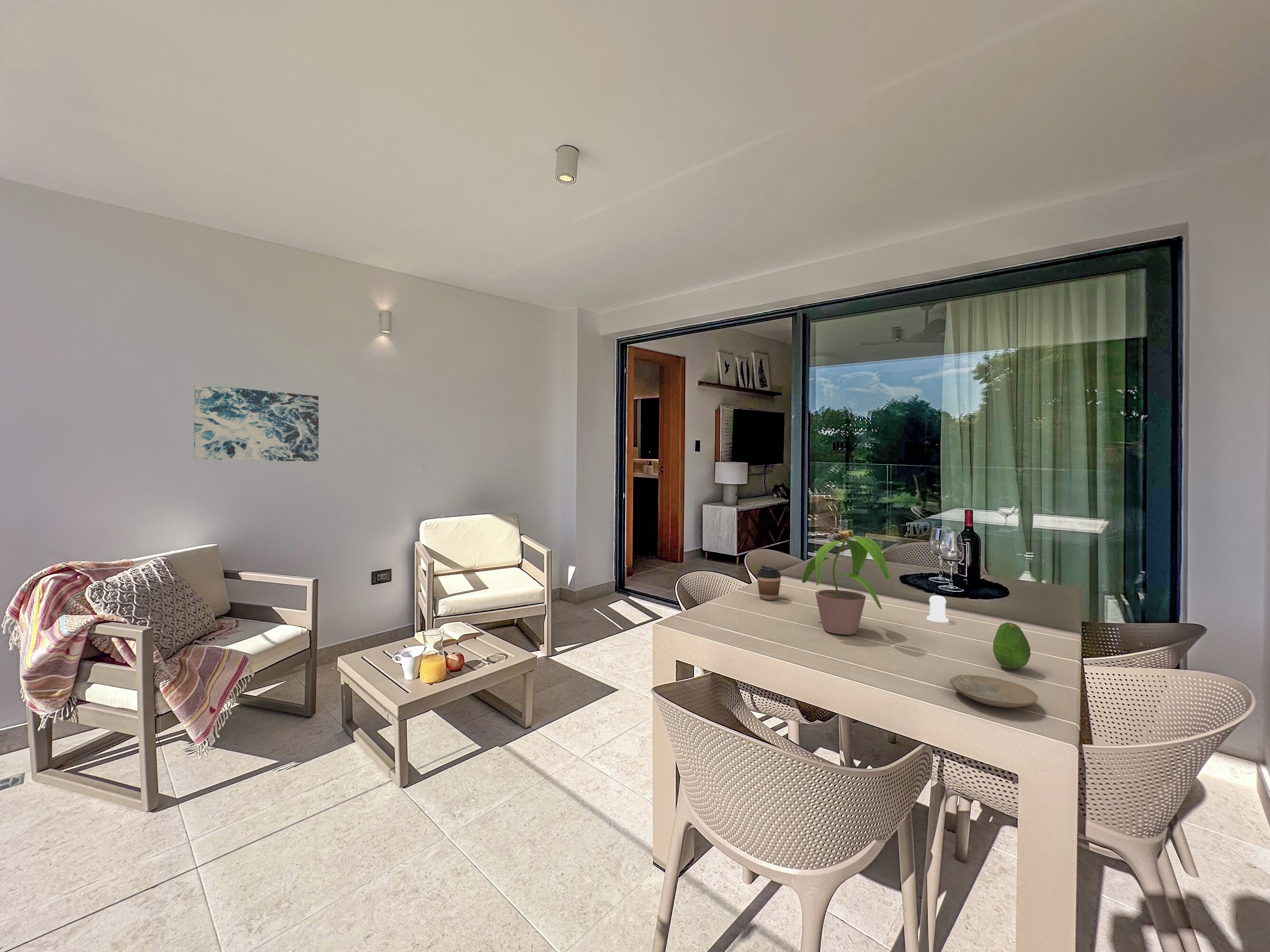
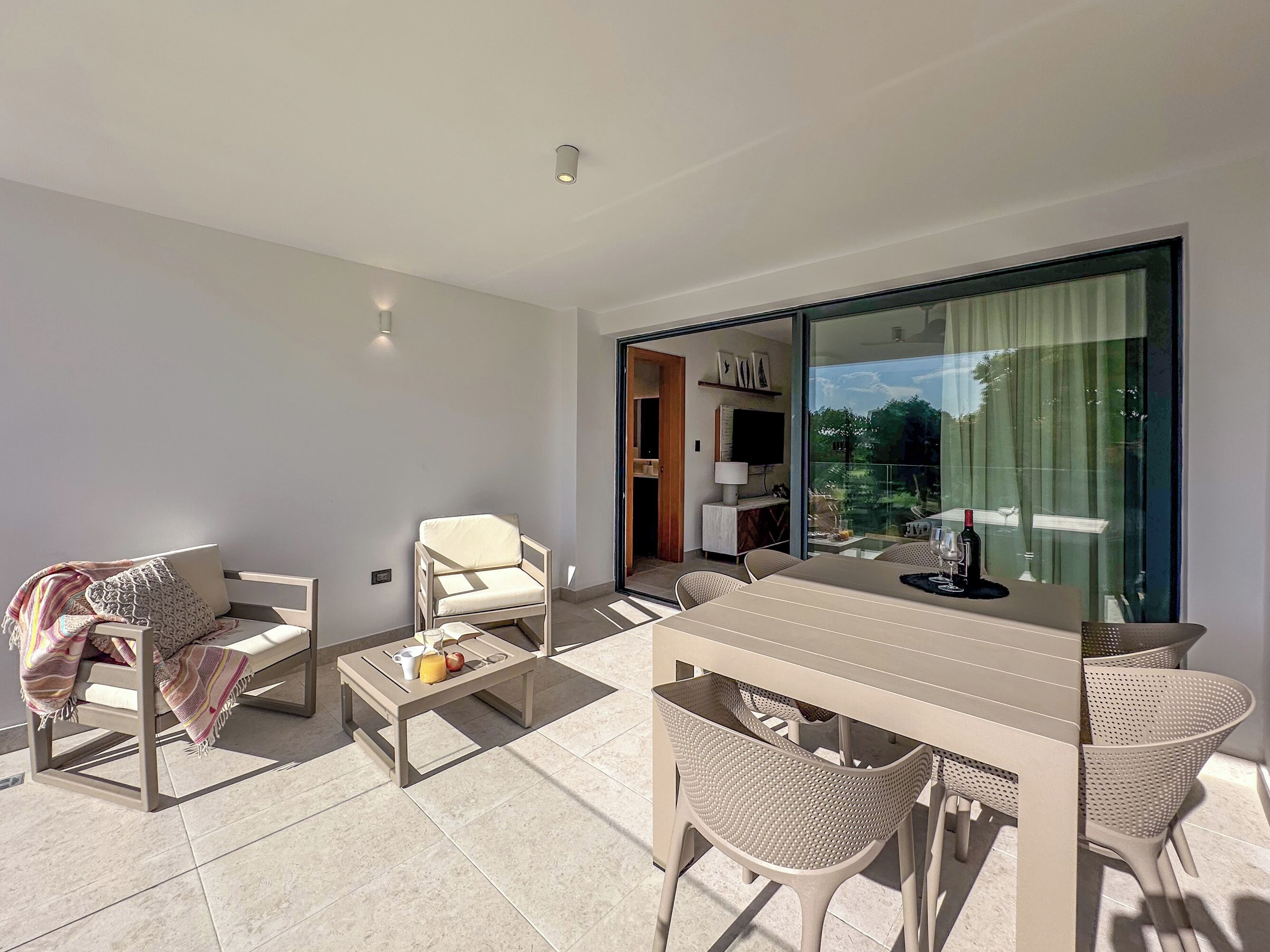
- potted plant [802,534,890,635]
- fruit [992,622,1031,669]
- coffee cup [756,565,782,600]
- plate [950,675,1039,708]
- salt shaker [926,595,949,623]
- wall art [193,384,319,462]
